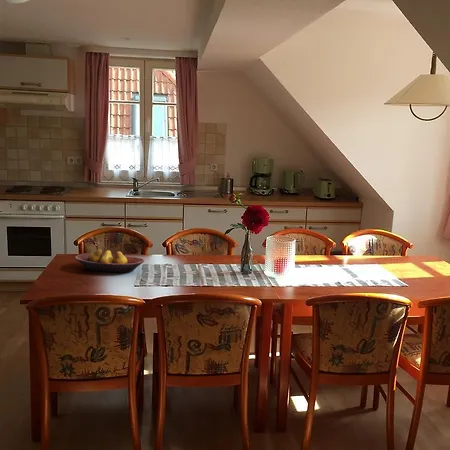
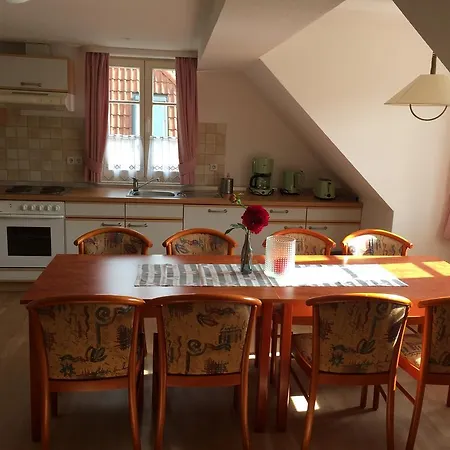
- fruit bowl [74,248,145,274]
